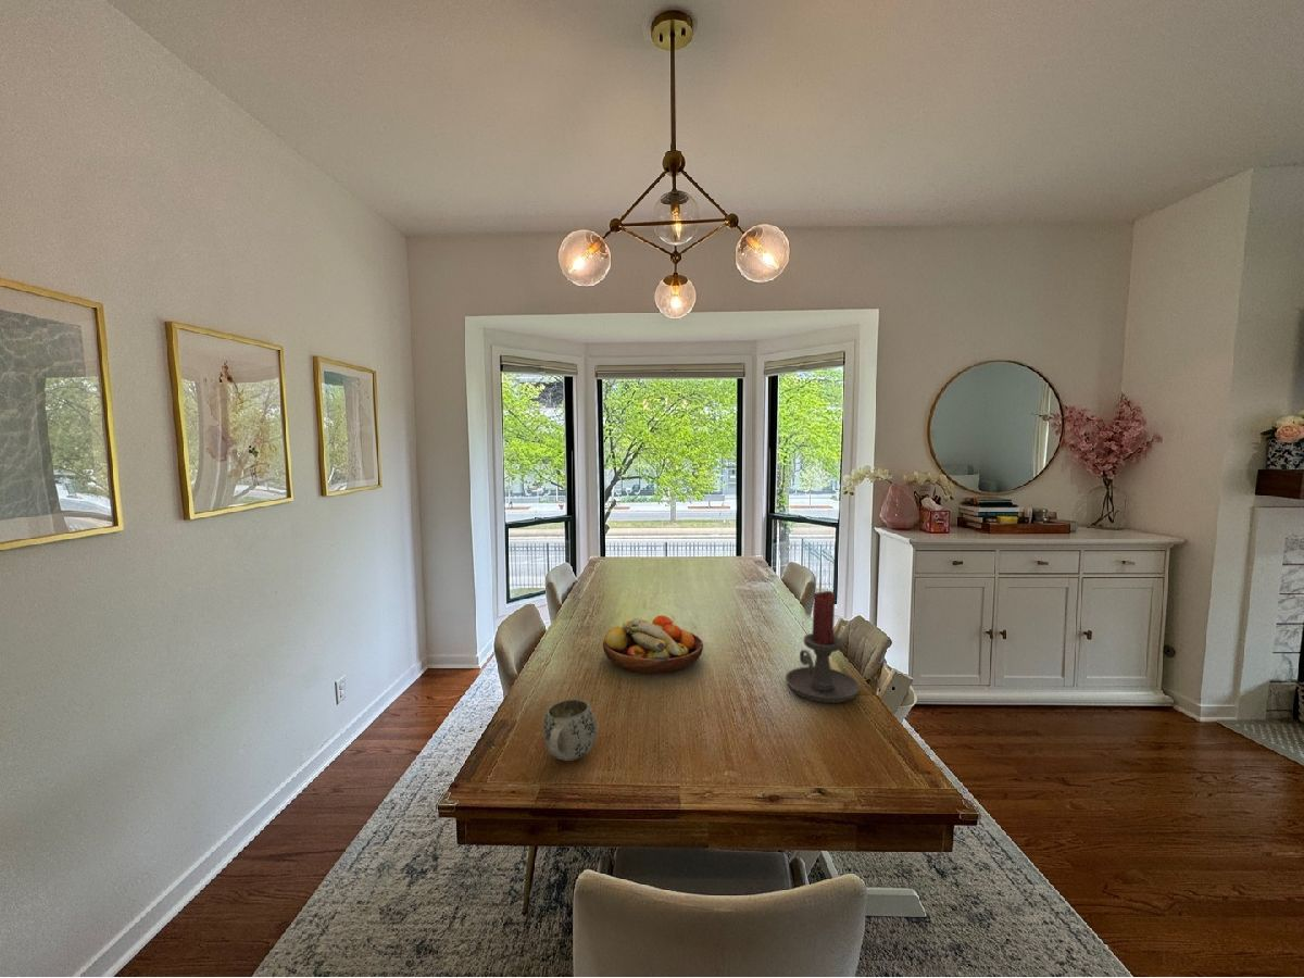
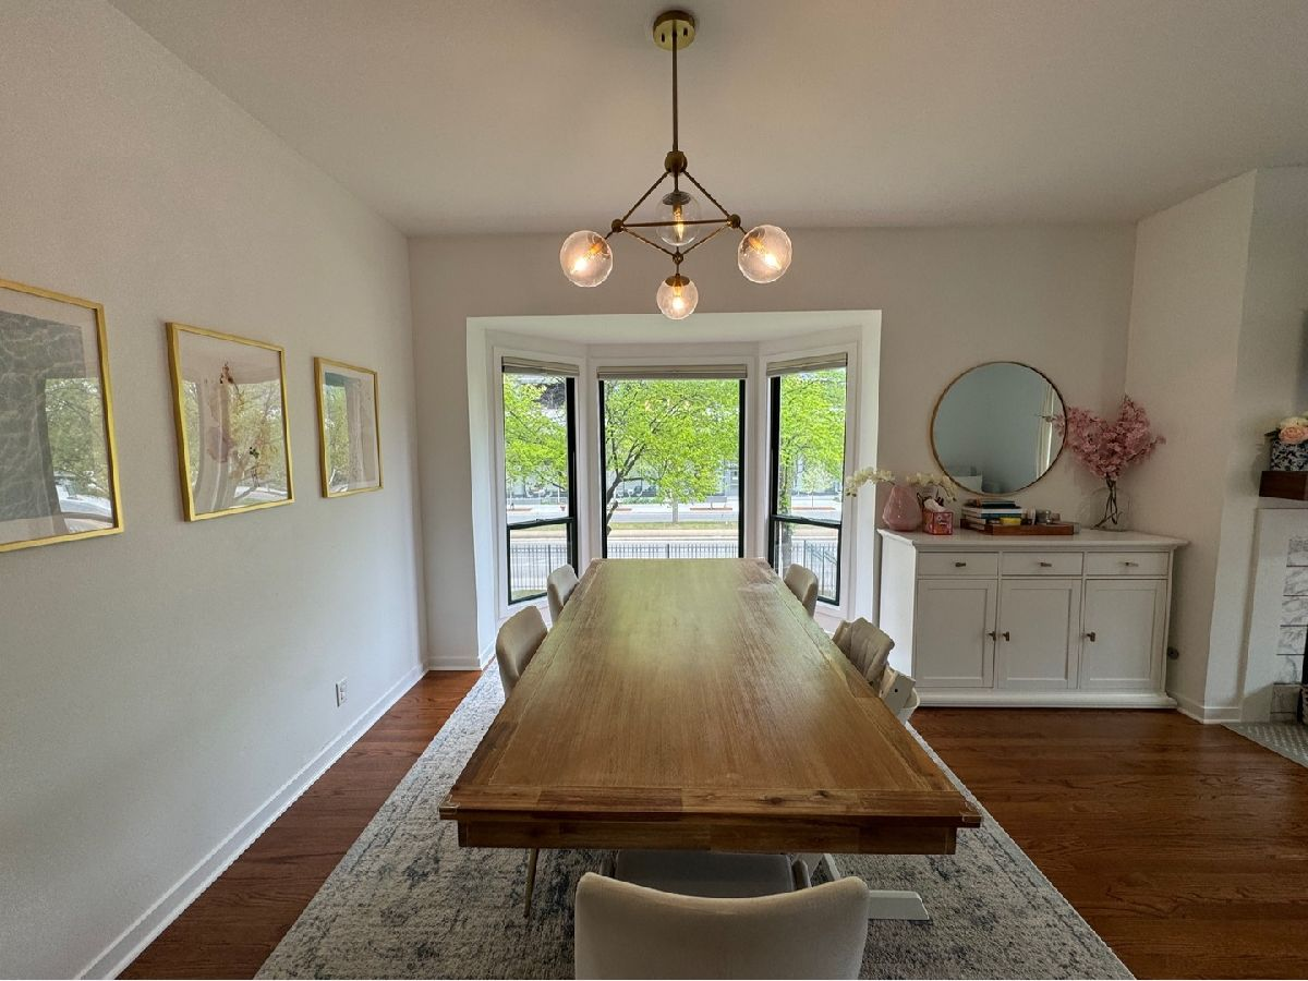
- candle holder [785,590,861,704]
- fruit bowl [602,614,704,675]
- mug [542,698,598,762]
